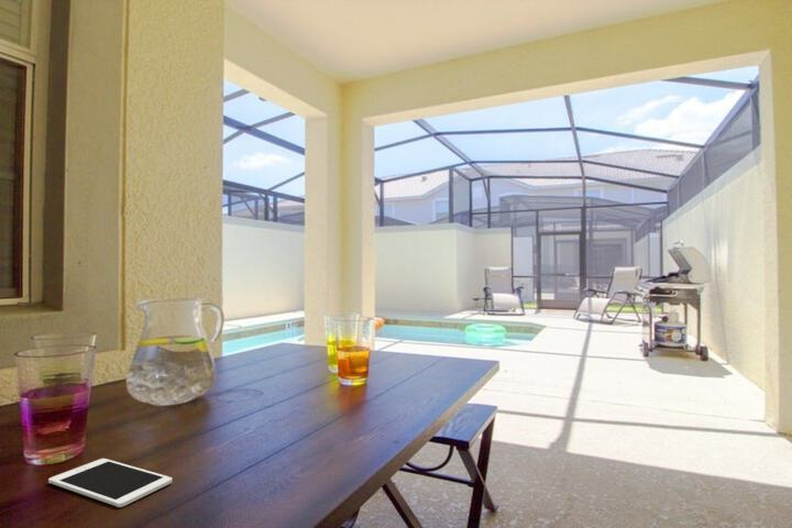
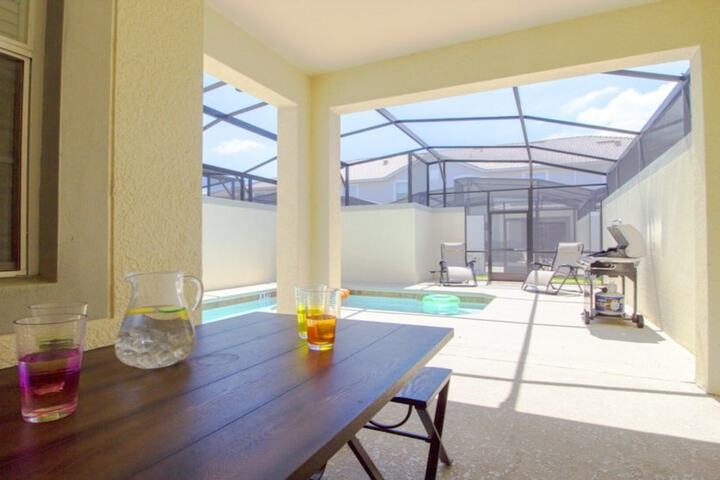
- cell phone [47,458,173,508]
